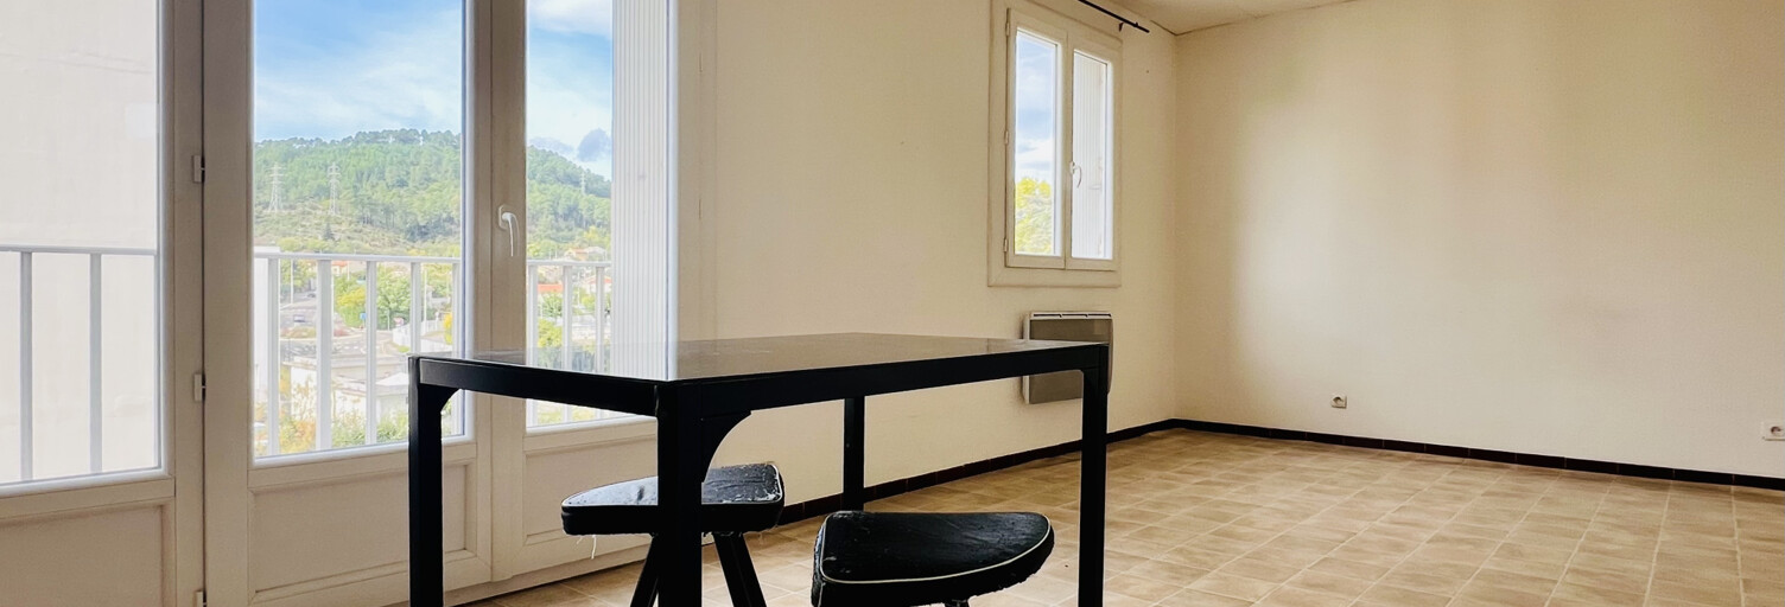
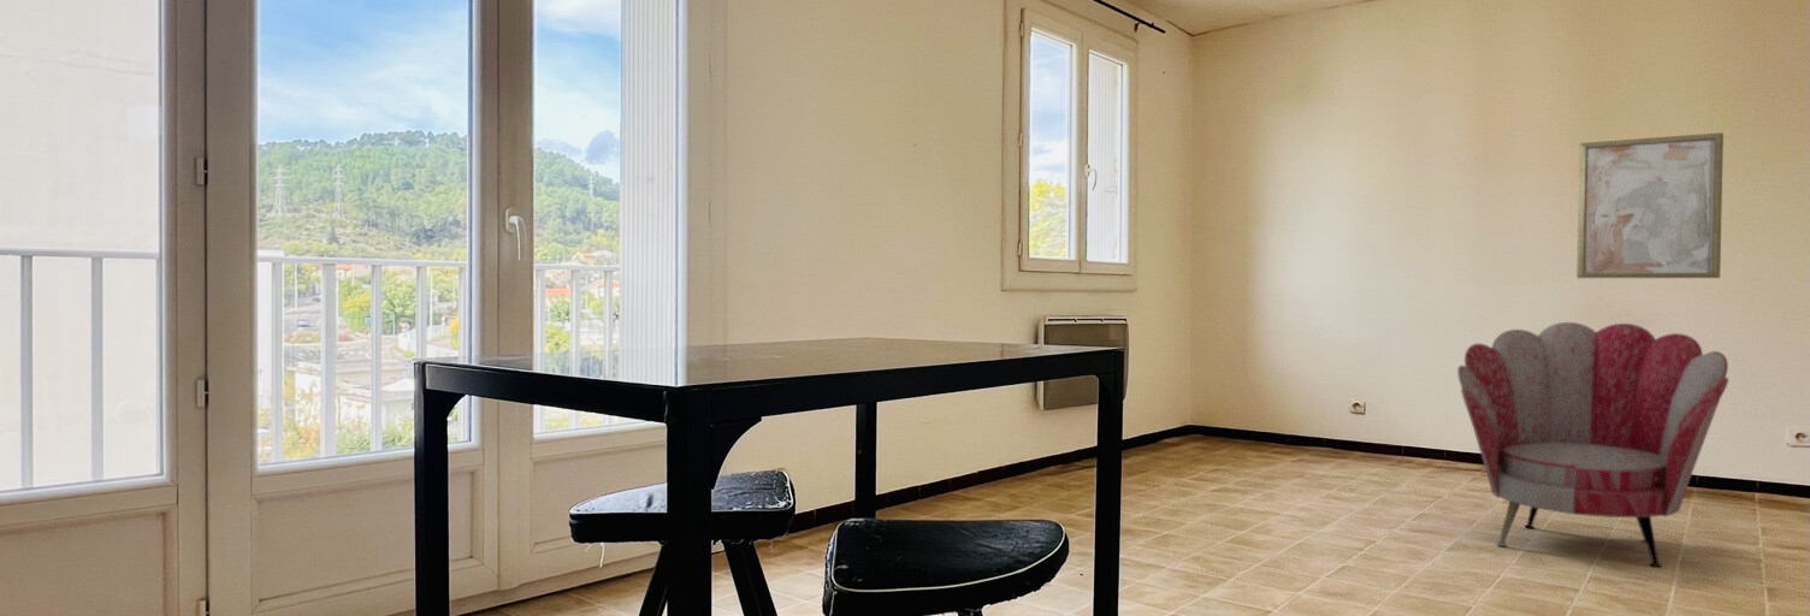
+ wall art [1575,131,1725,279]
+ armchair [1456,321,1729,568]
